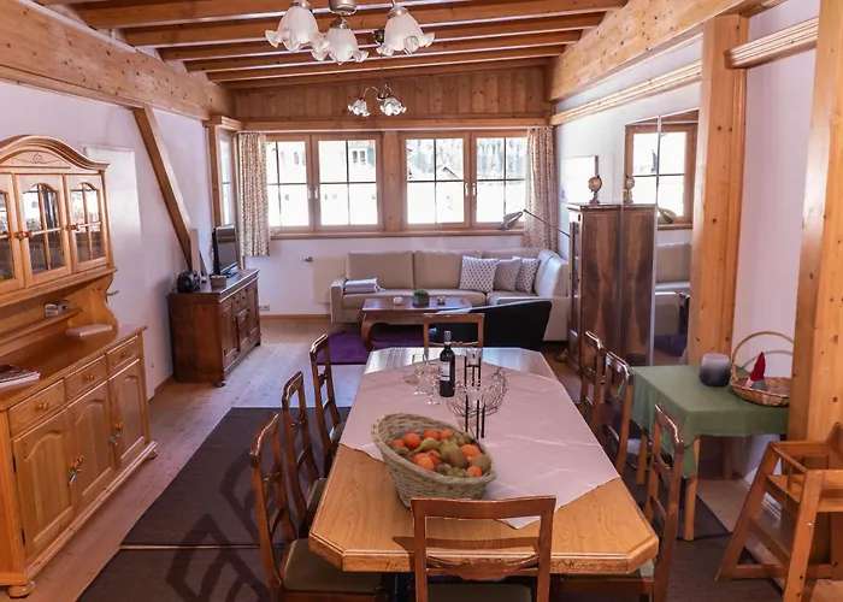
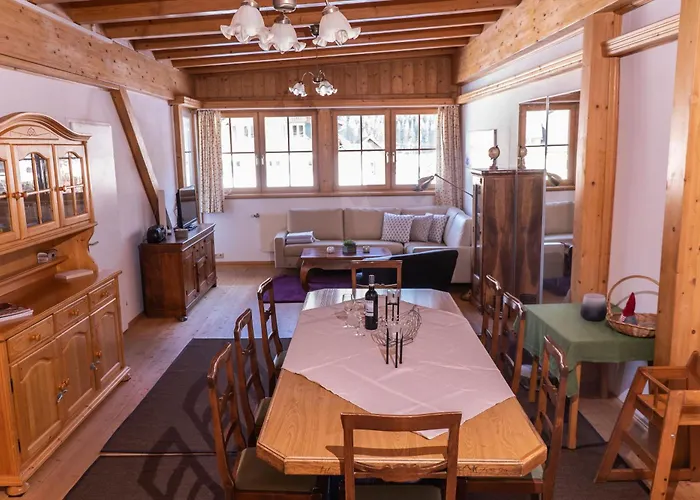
- fruit basket [370,412,499,509]
